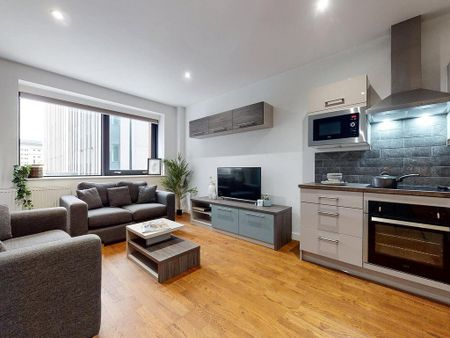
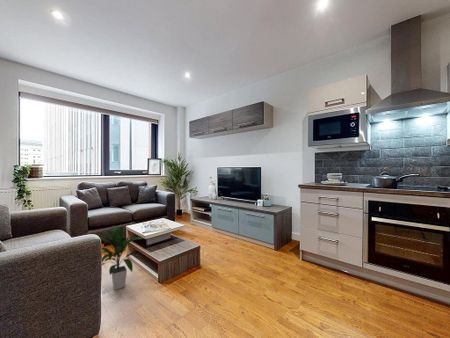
+ indoor plant [99,224,144,291]
